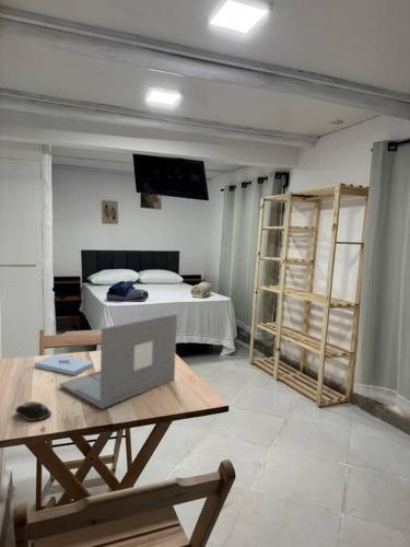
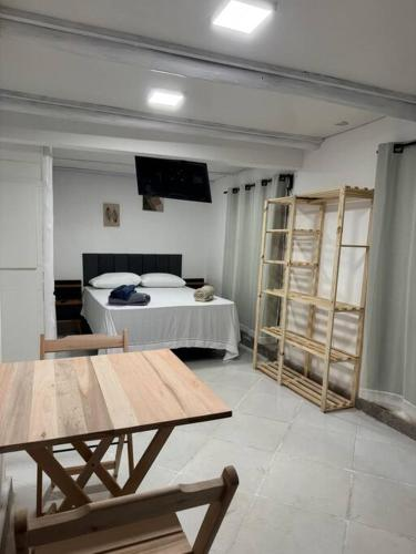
- notepad [34,353,94,376]
- computer mouse [14,400,52,422]
- laptop [59,313,178,410]
